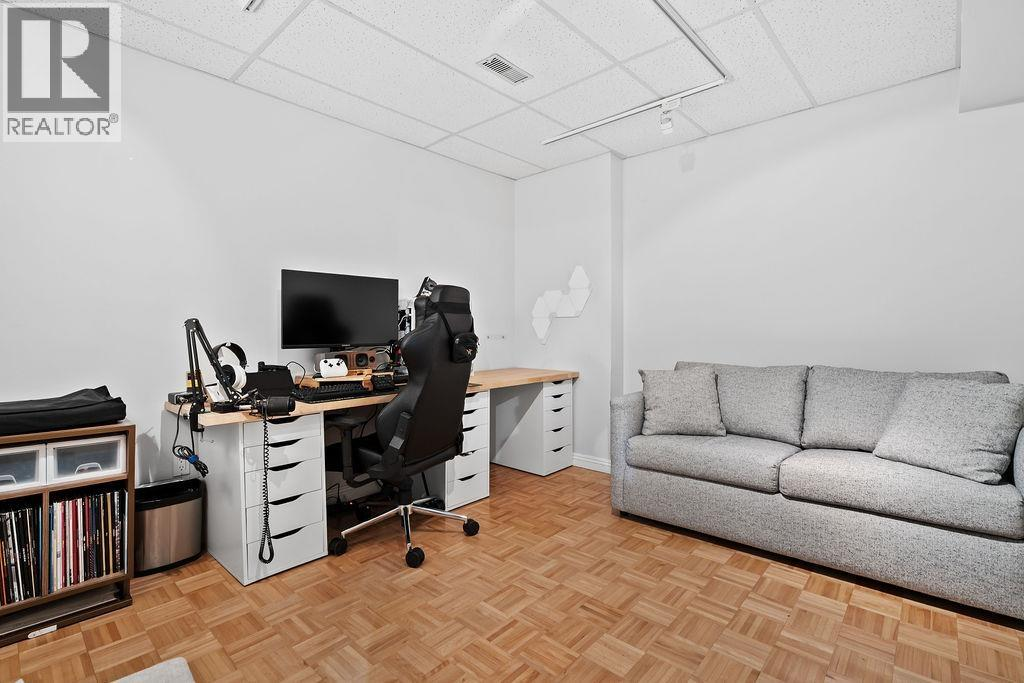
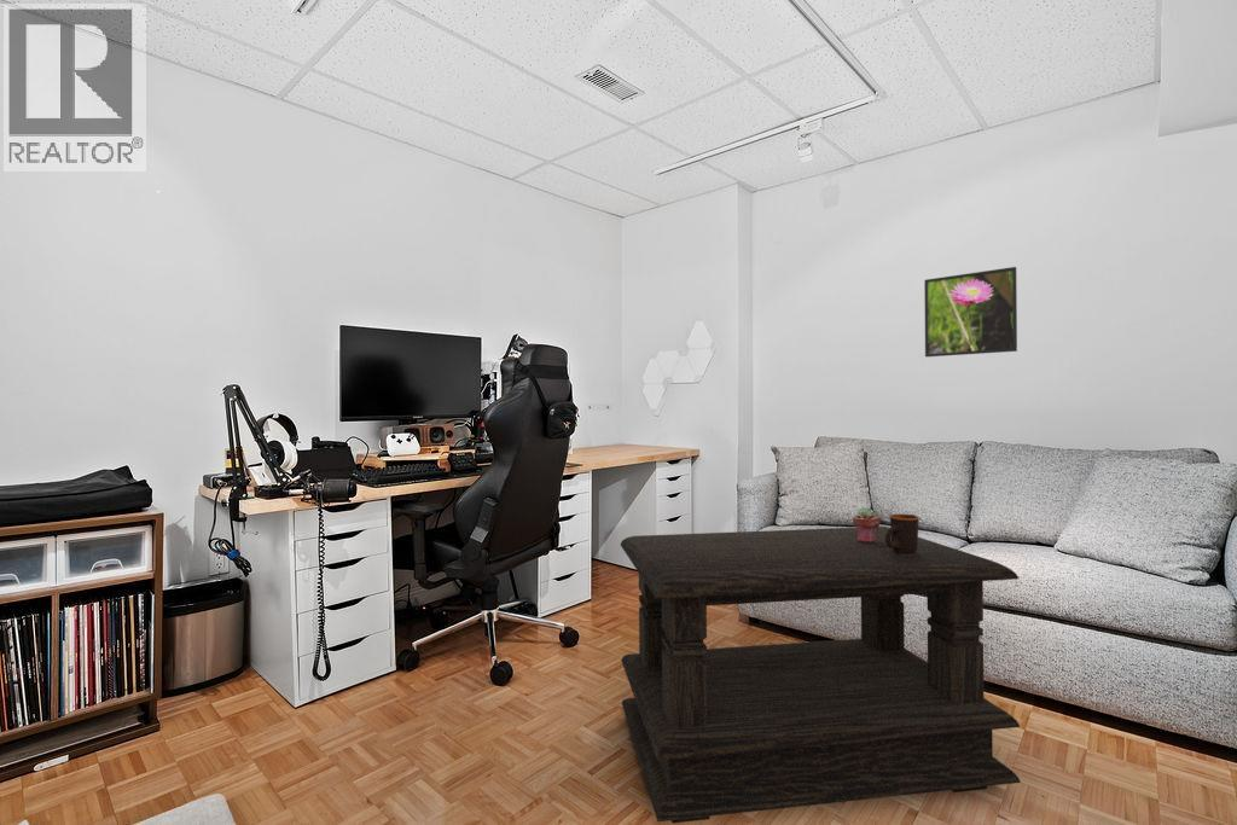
+ coffee table [620,525,1022,825]
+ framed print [923,266,1018,358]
+ potted succulent [852,506,882,542]
+ mug [885,513,921,556]
